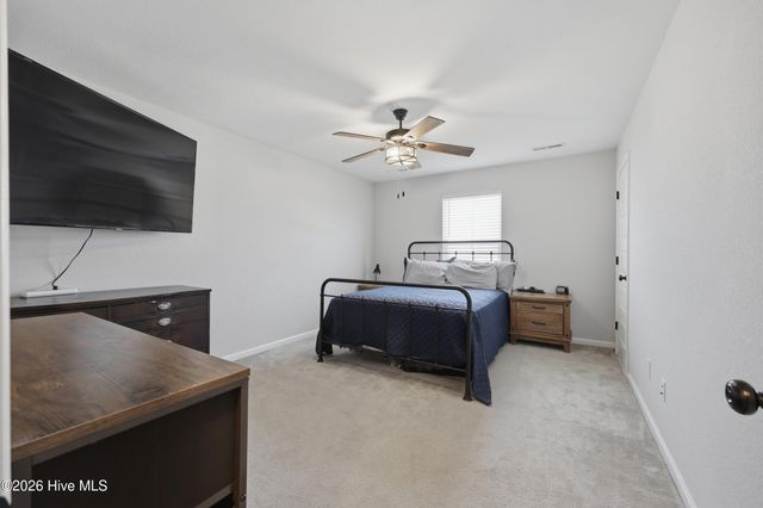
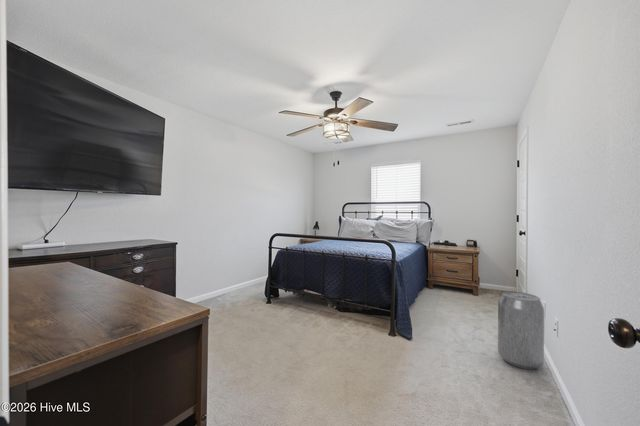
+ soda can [497,290,545,370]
